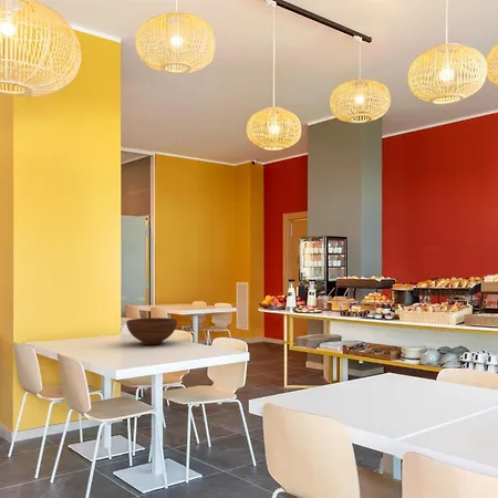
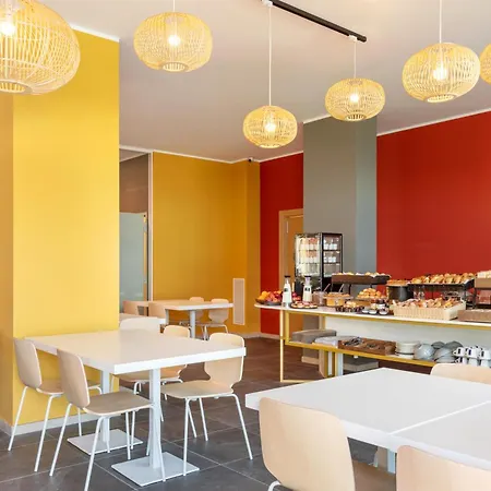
- fruit bowl [125,317,178,345]
